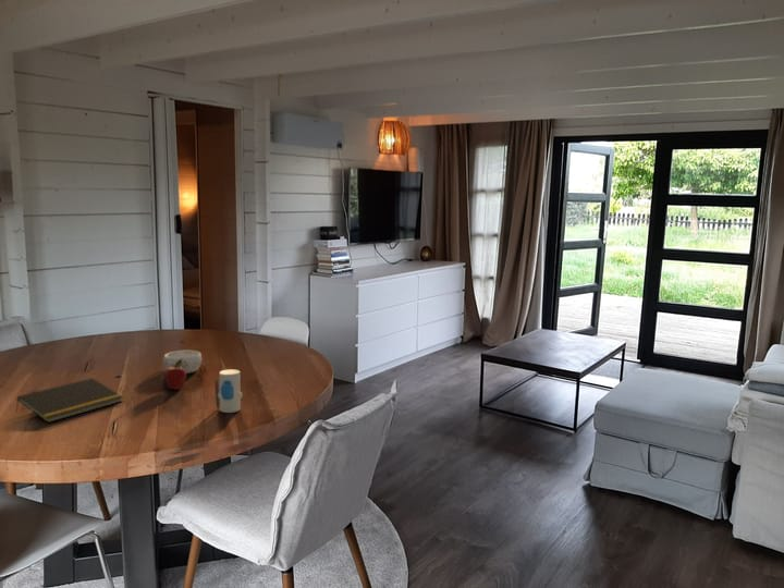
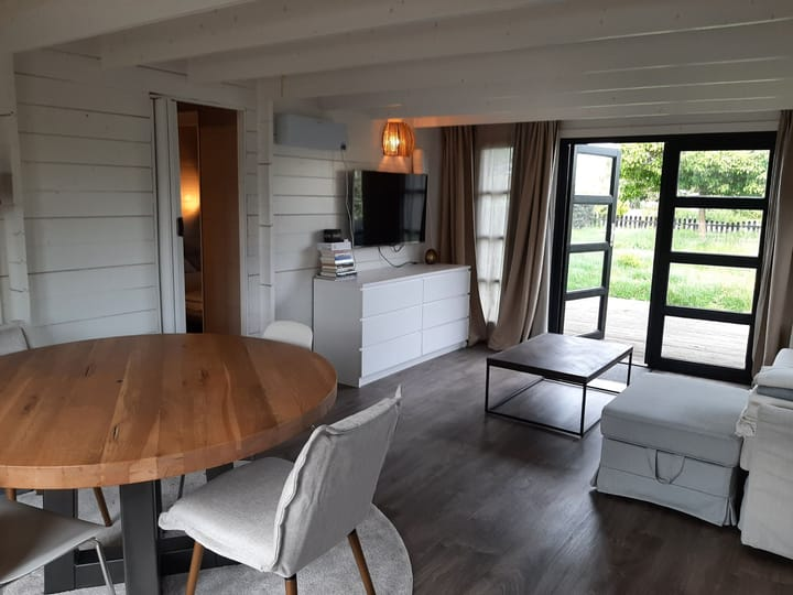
- toy [215,368,244,414]
- decorative bowl [163,350,203,375]
- fruit [163,358,187,391]
- notepad [15,377,124,424]
